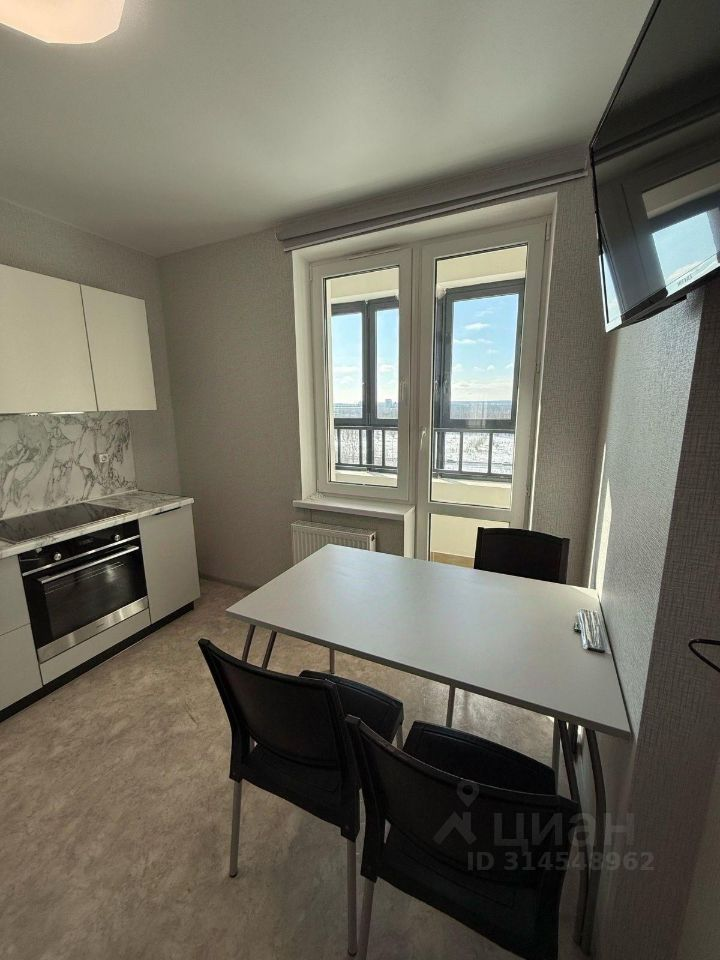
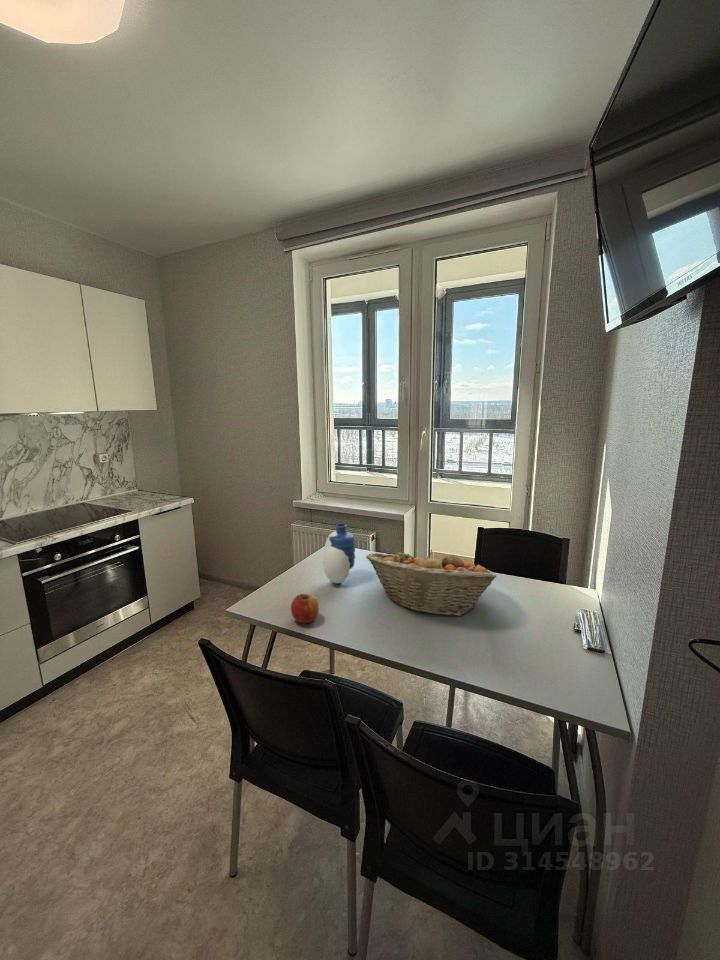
+ vase [321,523,356,584]
+ fruit basket [365,548,497,617]
+ apple [290,593,320,624]
